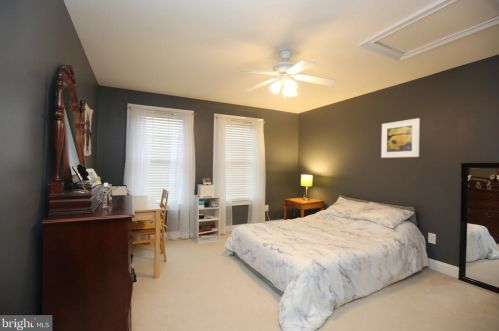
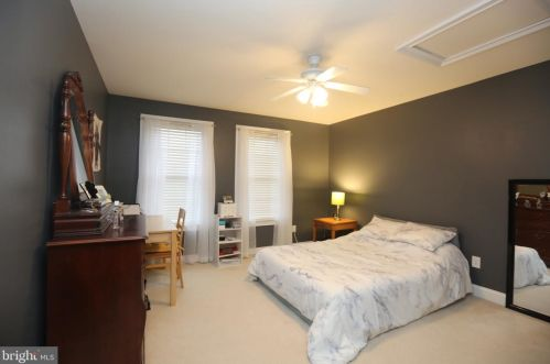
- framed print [380,117,421,159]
